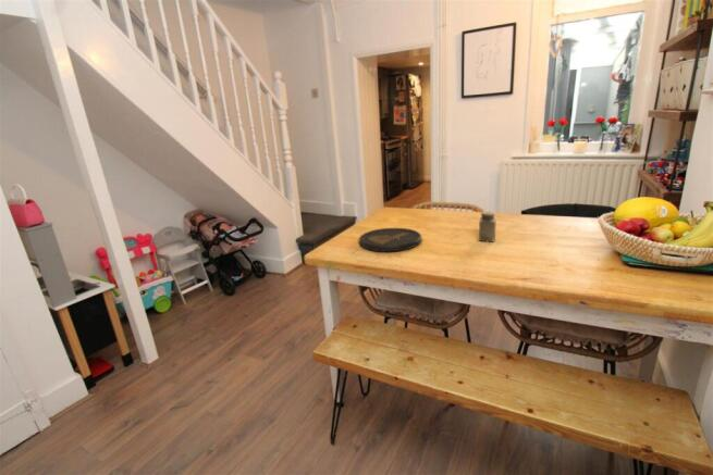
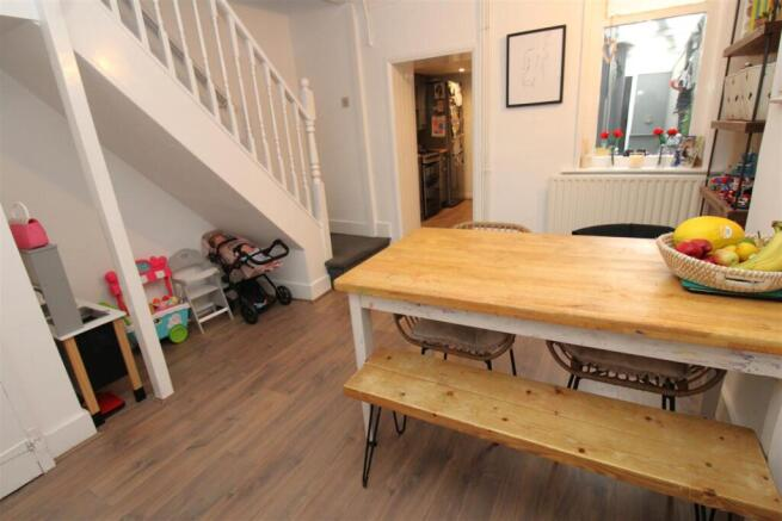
- salt shaker [478,210,497,242]
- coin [358,227,422,252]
